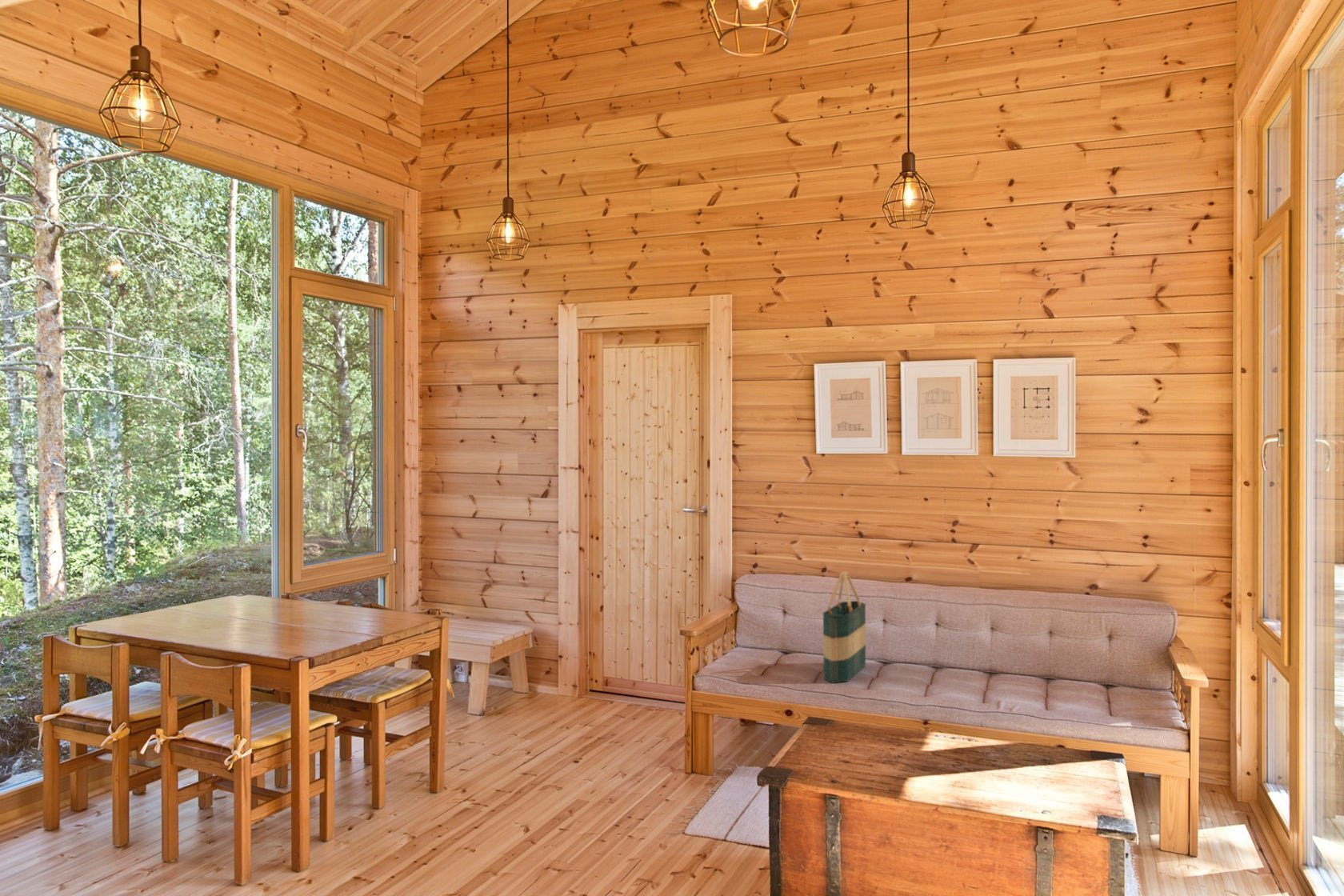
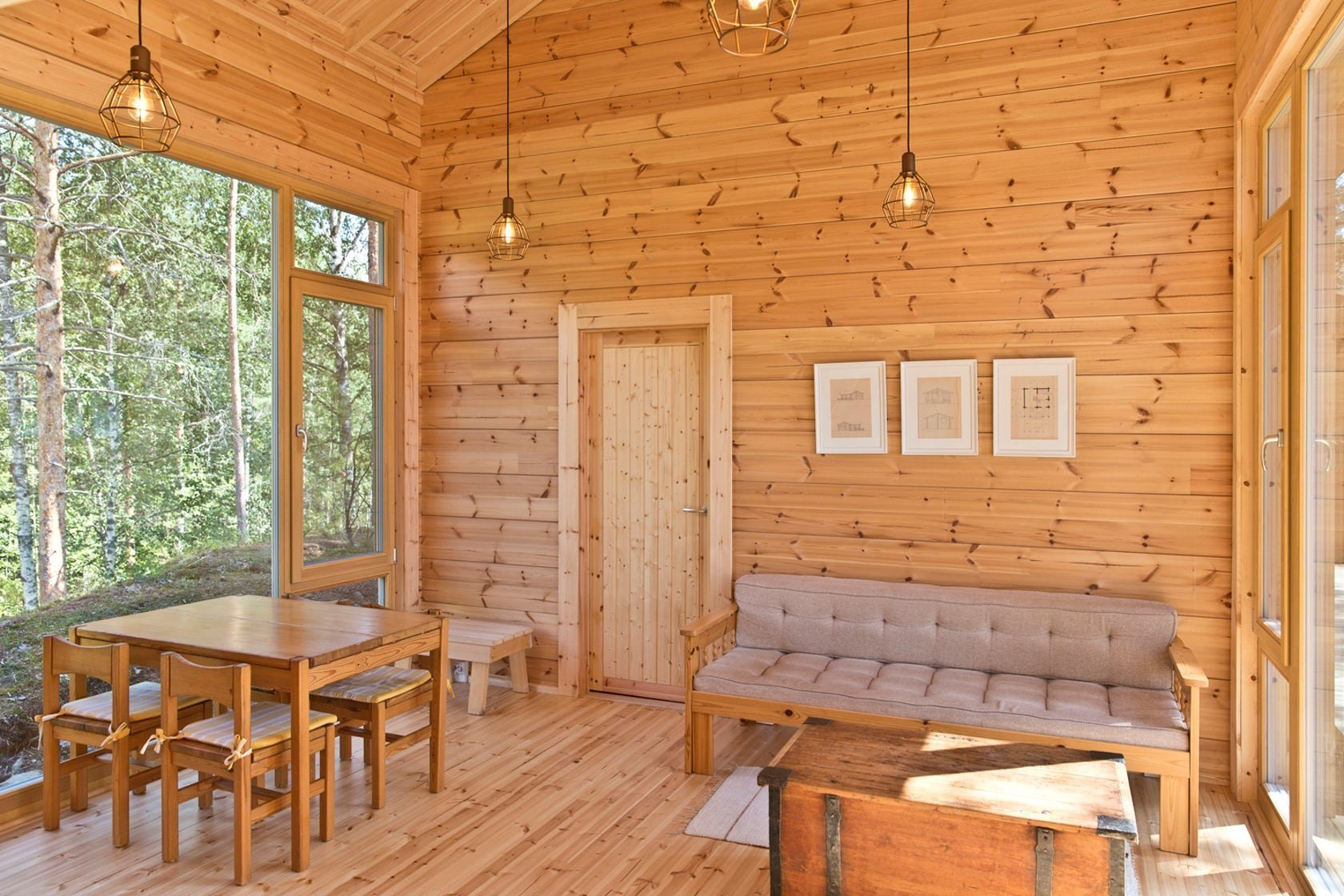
- tote bag [822,570,866,684]
